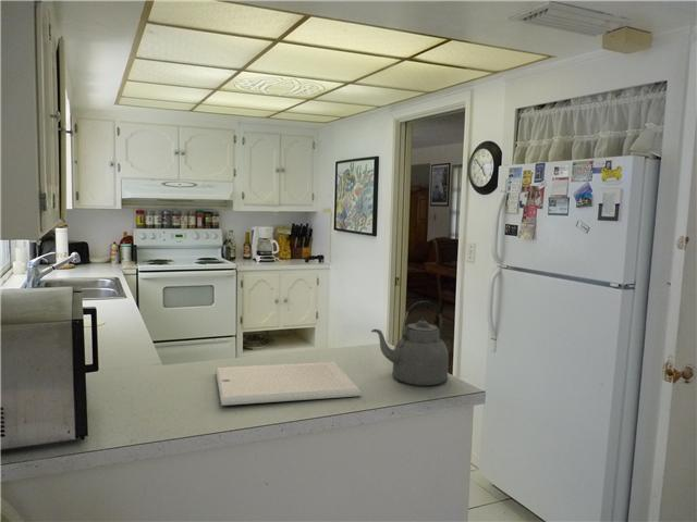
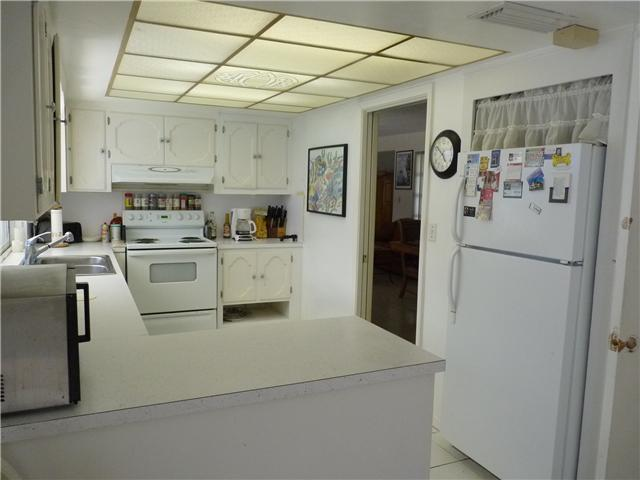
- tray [215,361,362,407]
- kettle [370,300,450,386]
